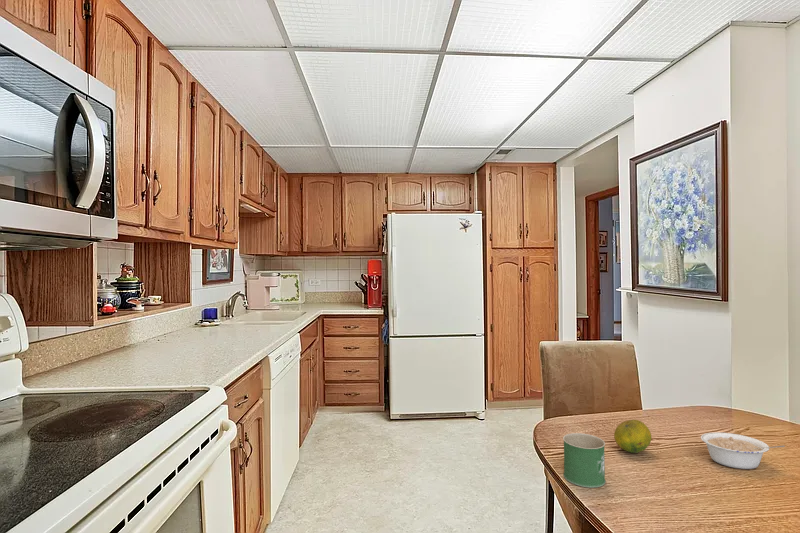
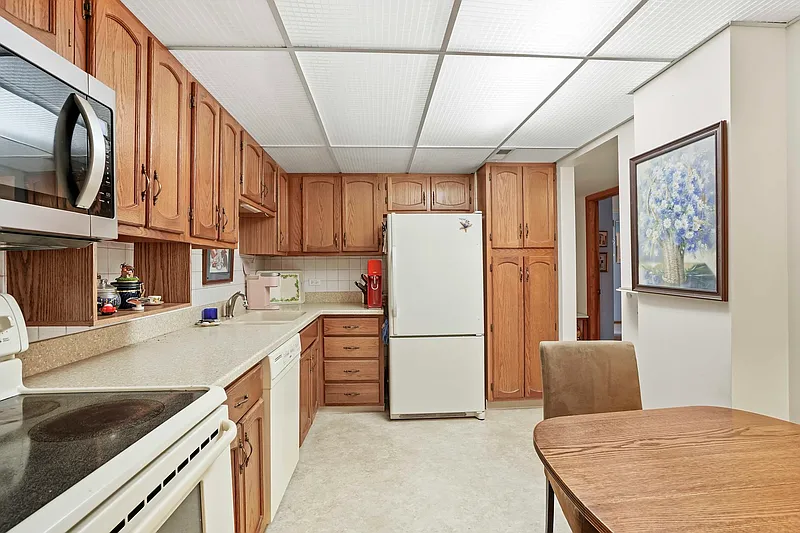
- legume [700,431,786,470]
- fruit [613,419,652,454]
- mug [562,432,607,489]
